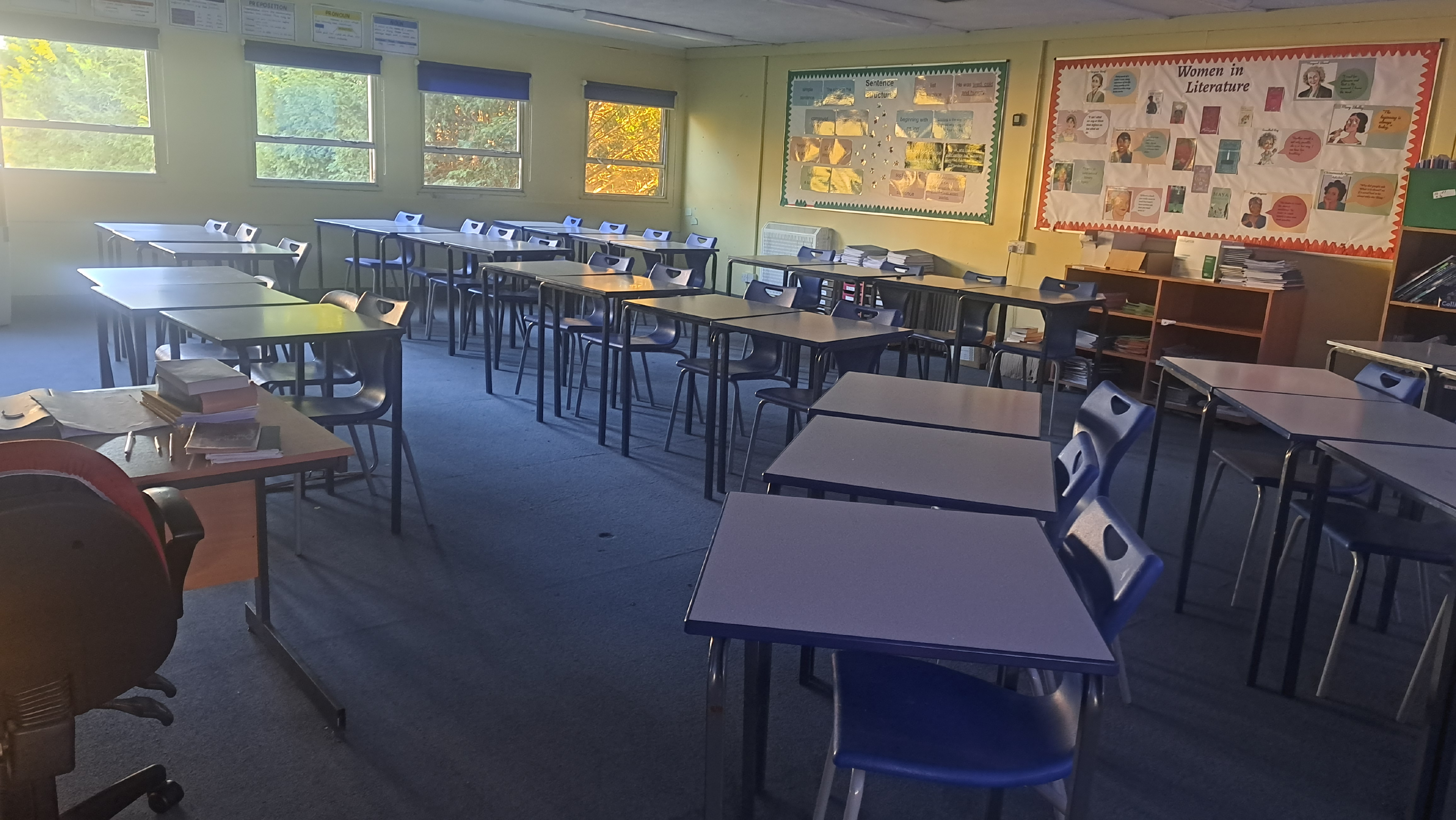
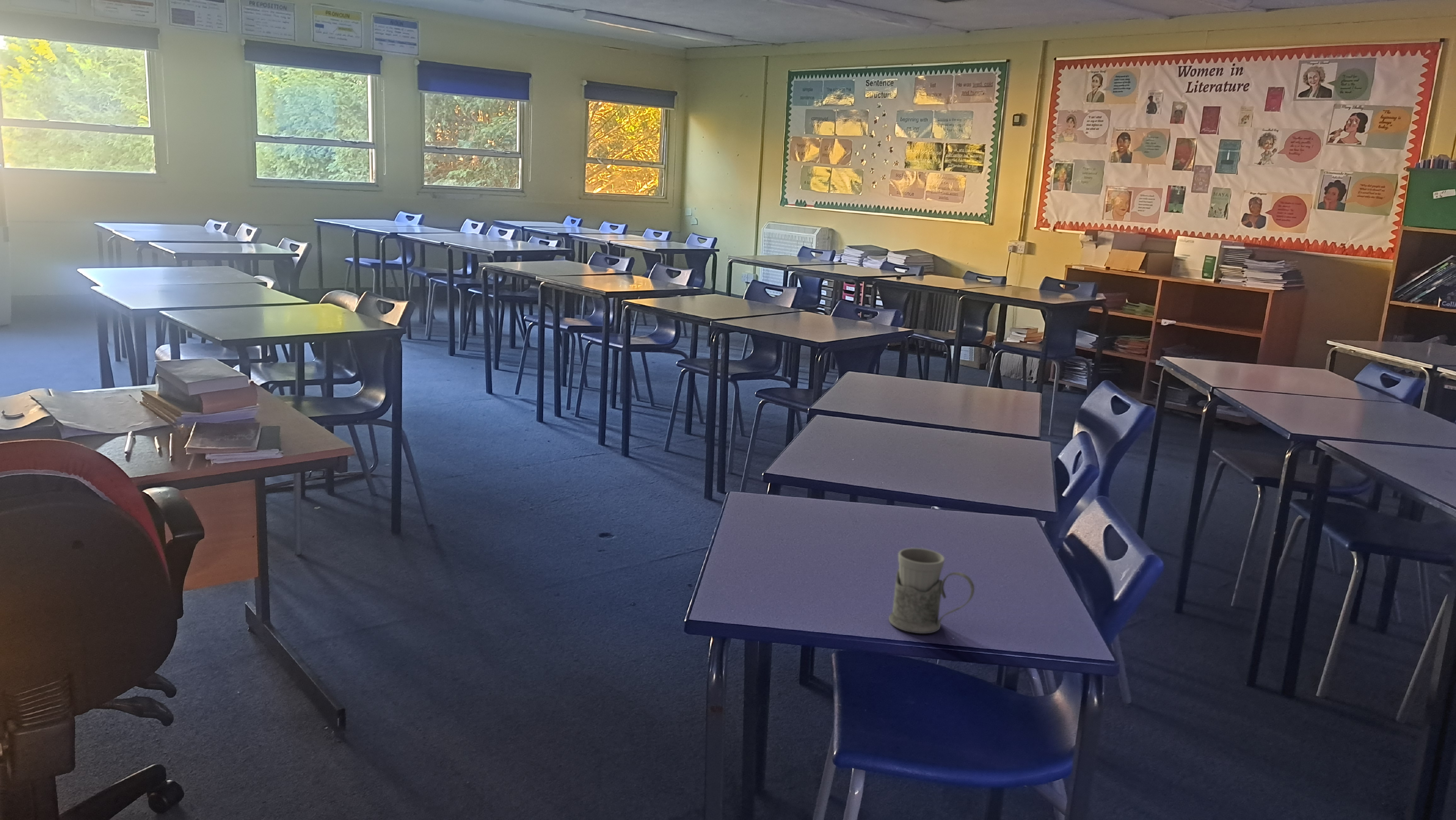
+ mug [889,548,975,634]
